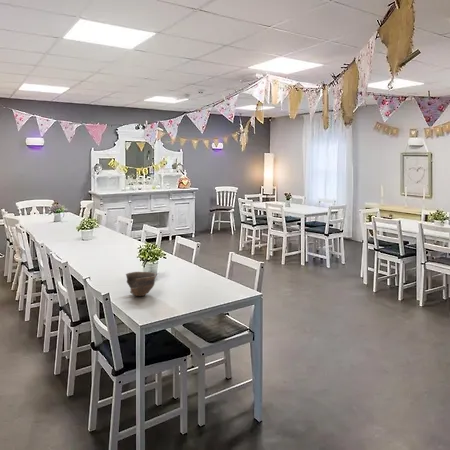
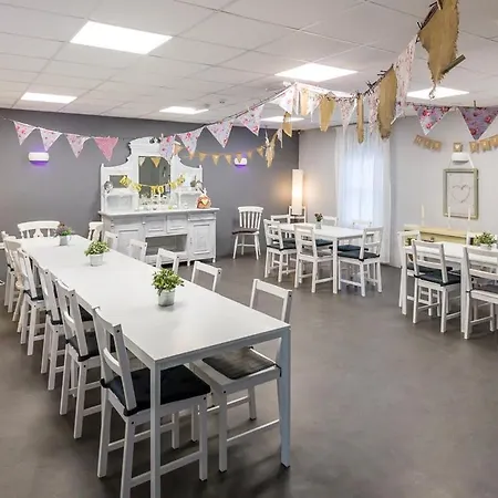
- ceramic bowl [125,271,157,297]
